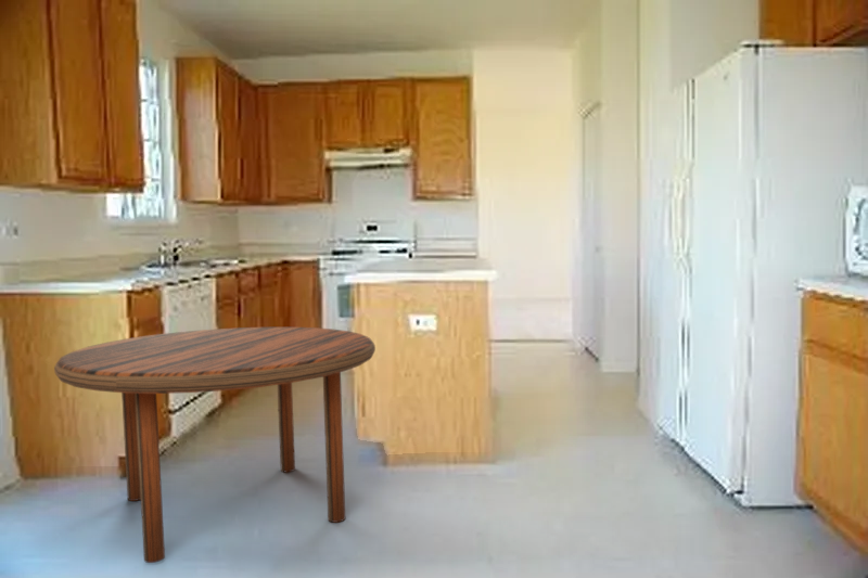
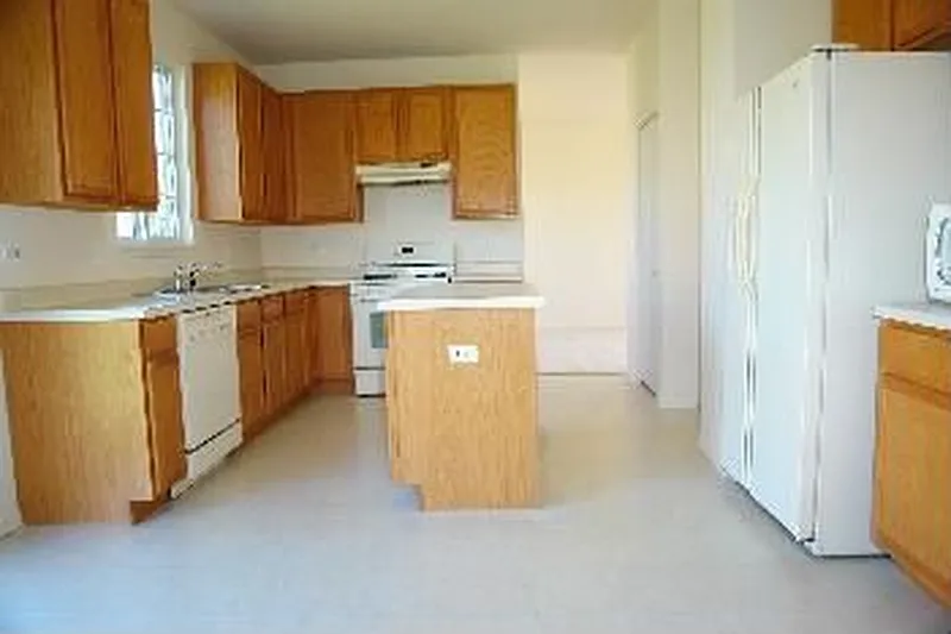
- dining table [53,326,376,564]
